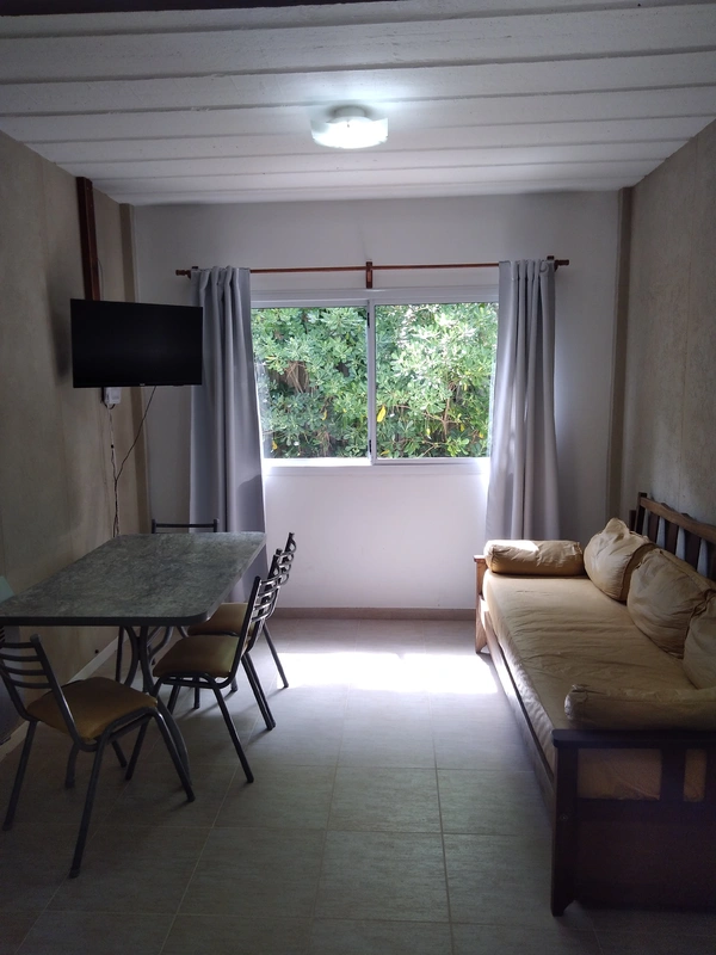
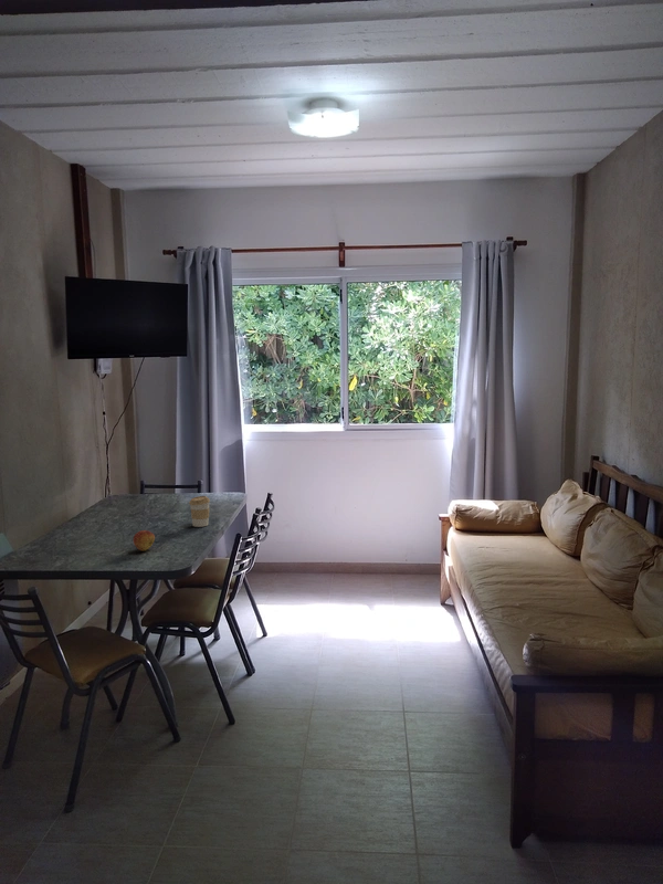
+ fruit [133,529,156,552]
+ coffee cup [188,495,211,528]
